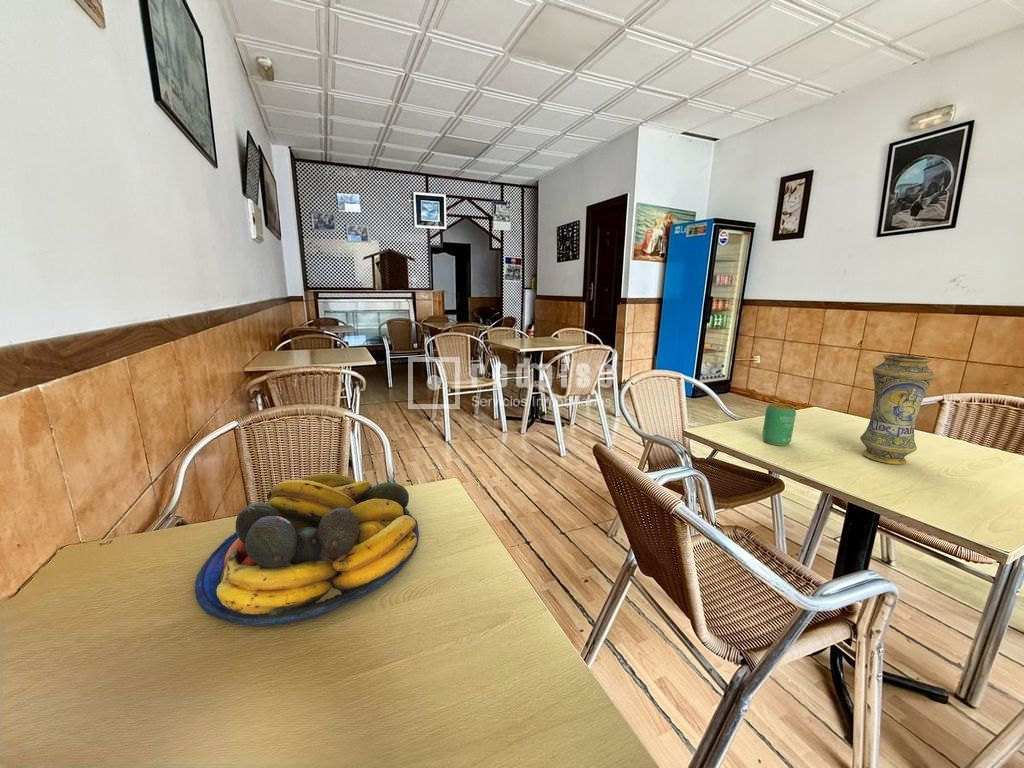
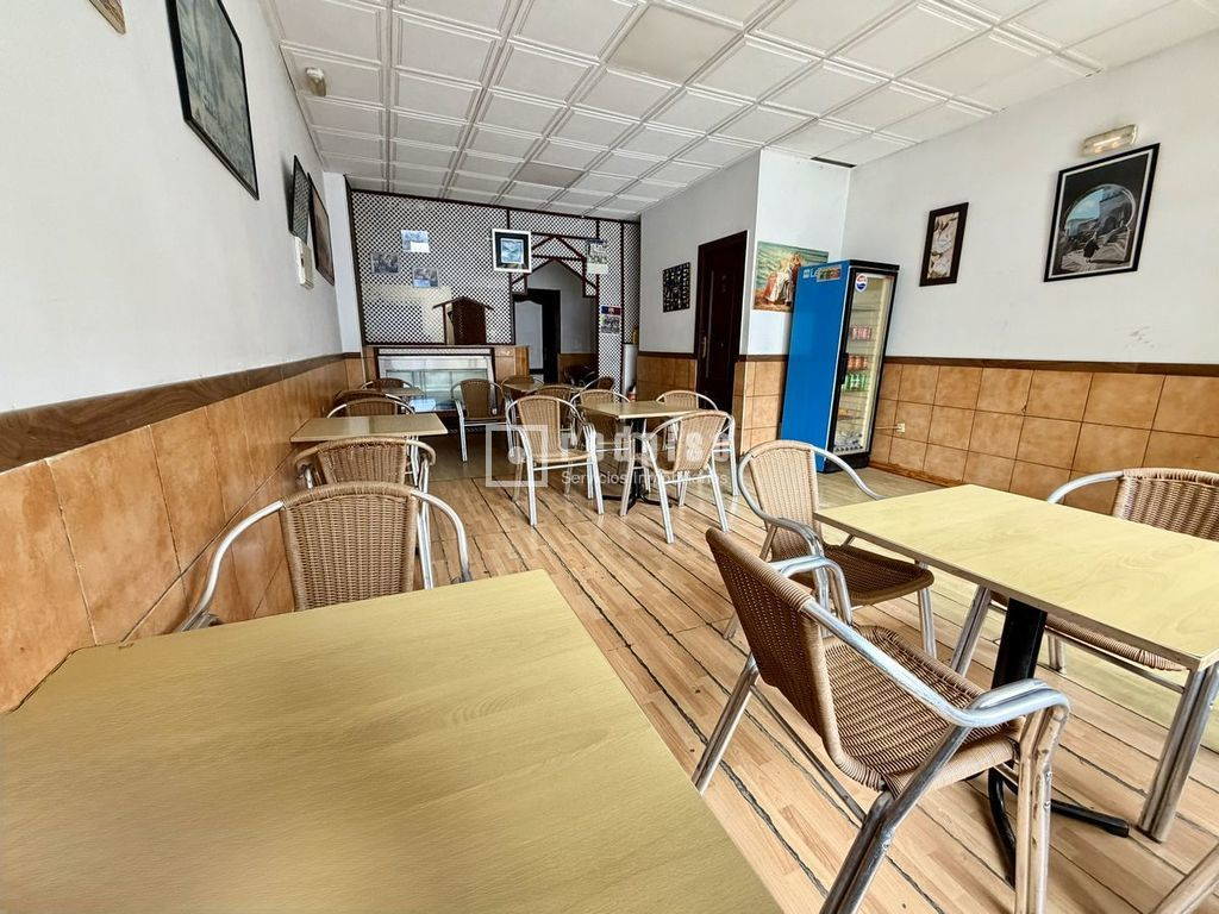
- beverage can [761,402,797,447]
- vase [859,353,936,466]
- fruit bowl [194,473,420,627]
